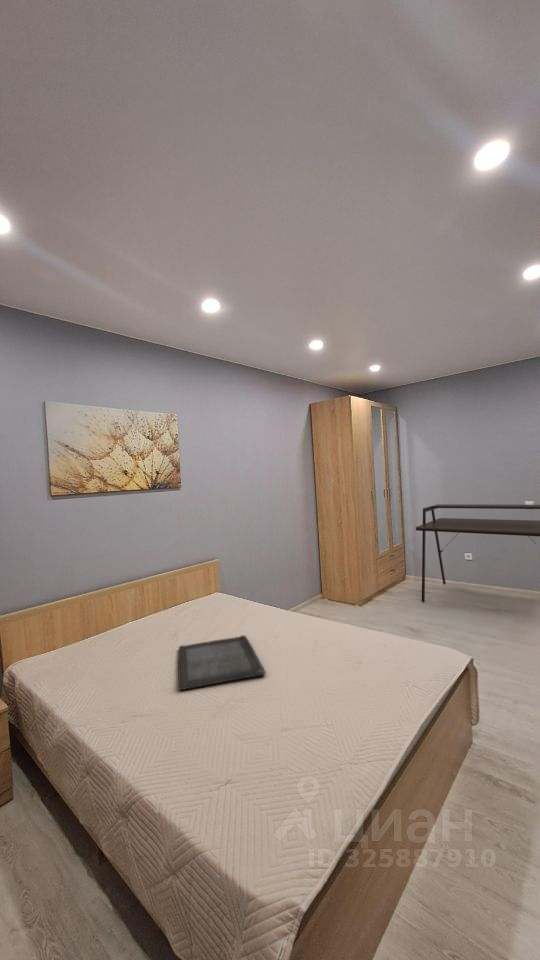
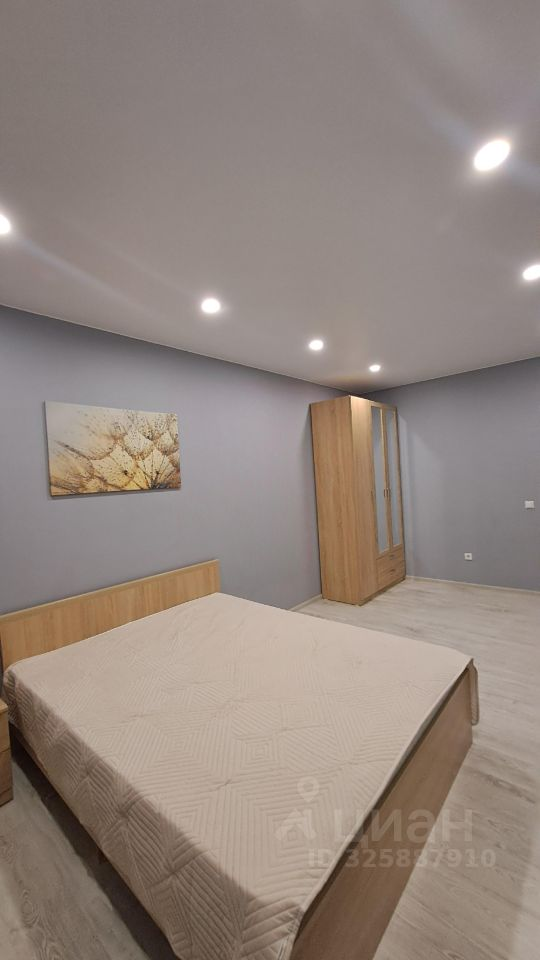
- serving tray [177,634,267,691]
- desk [415,503,540,603]
